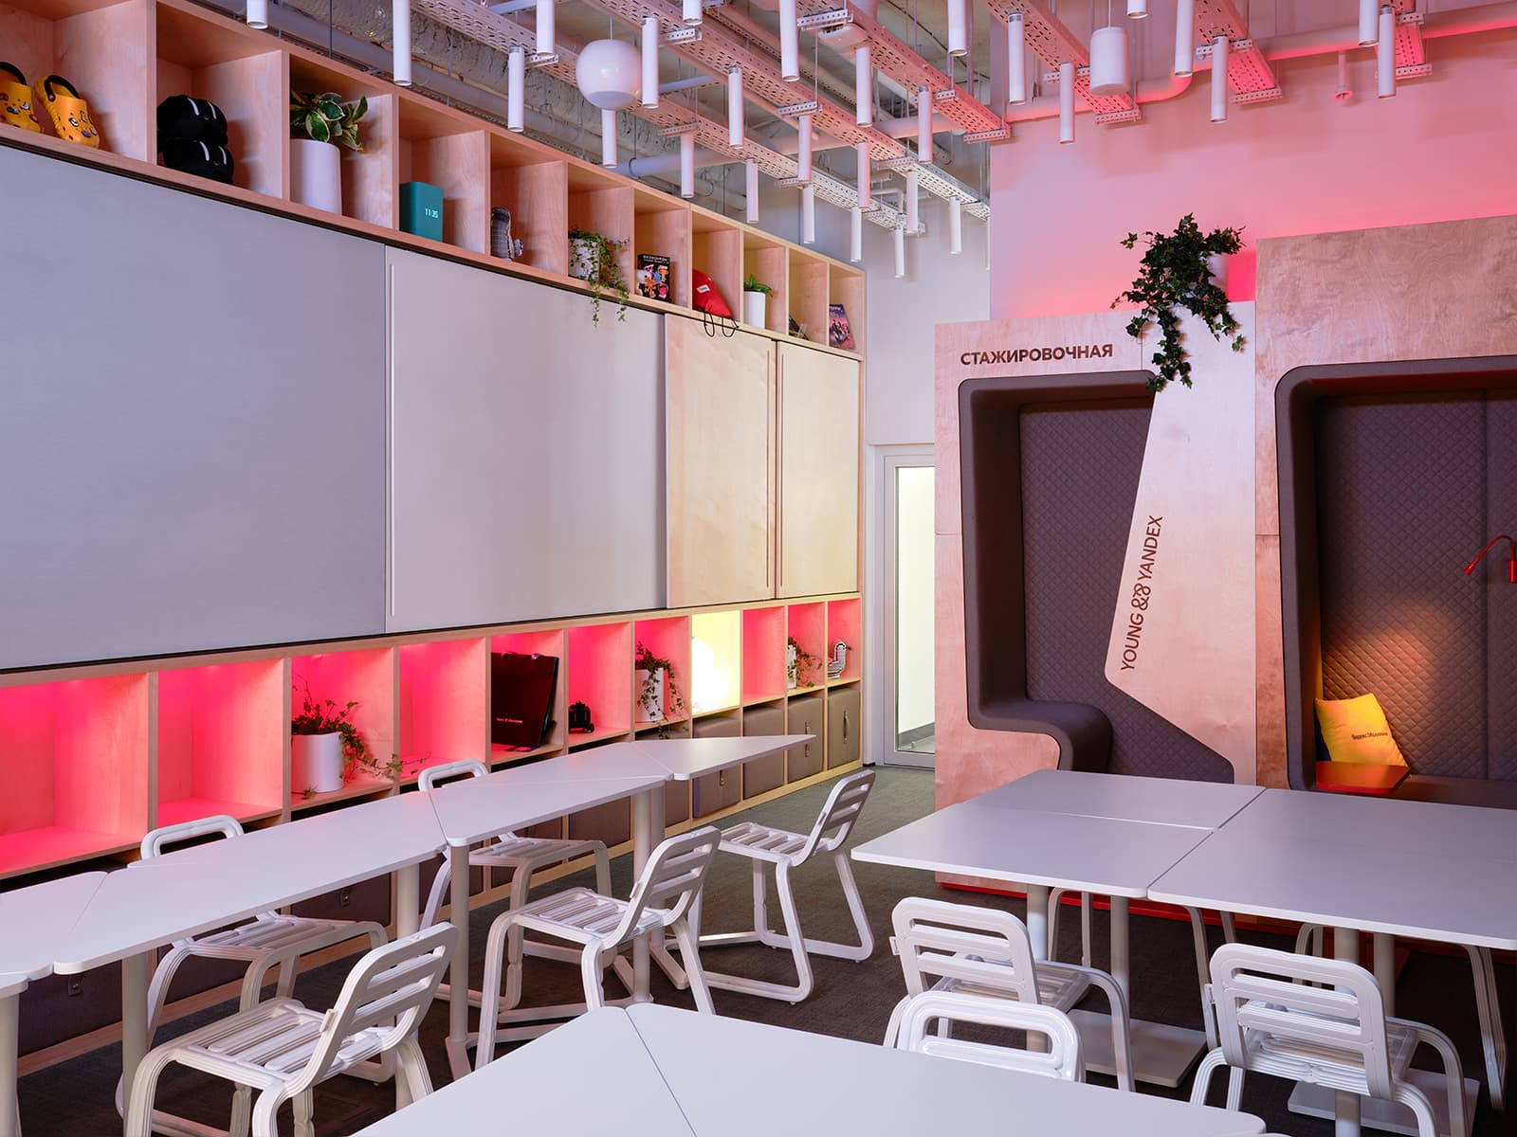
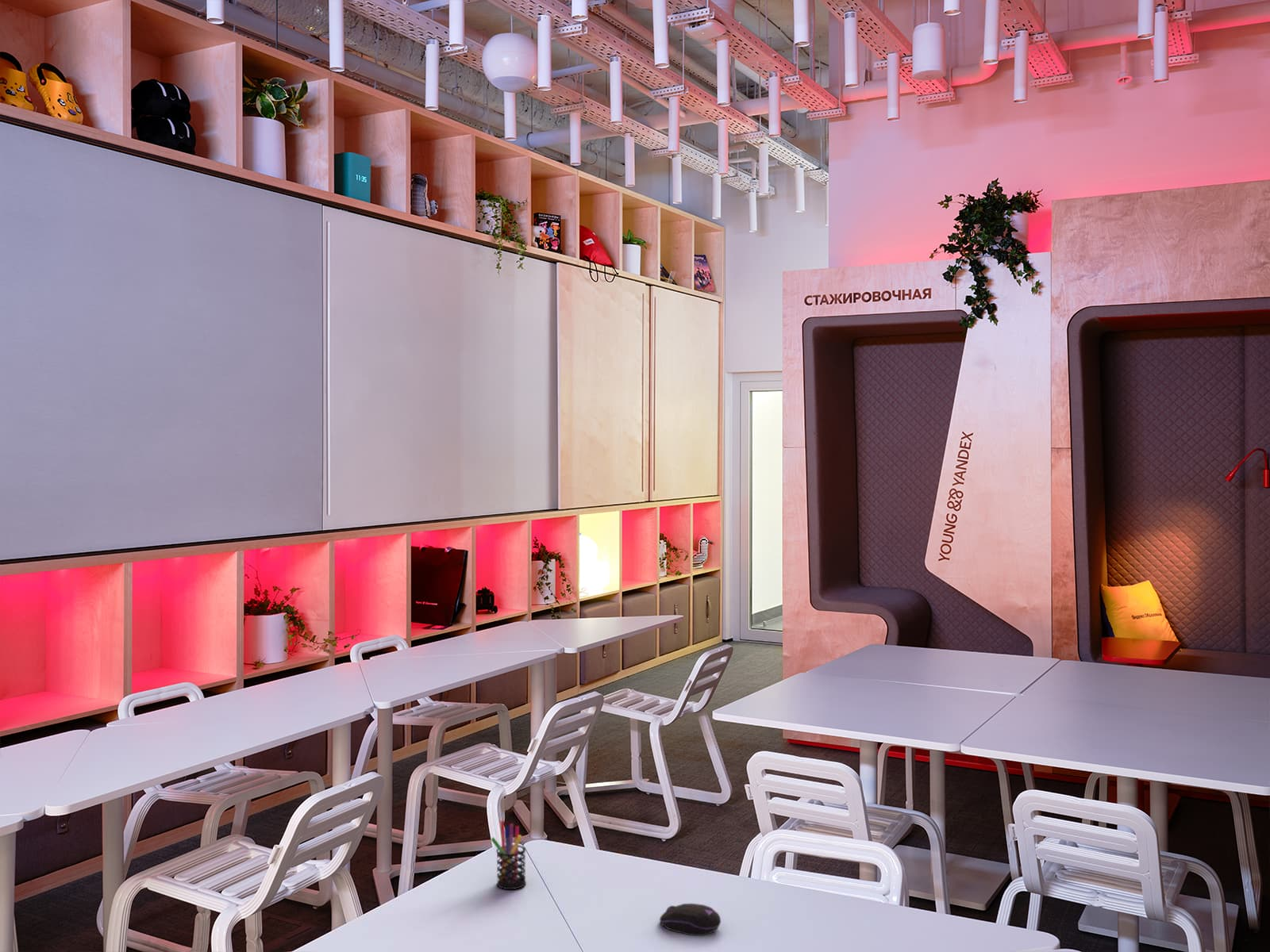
+ computer mouse [659,903,722,937]
+ pen holder [491,820,527,890]
